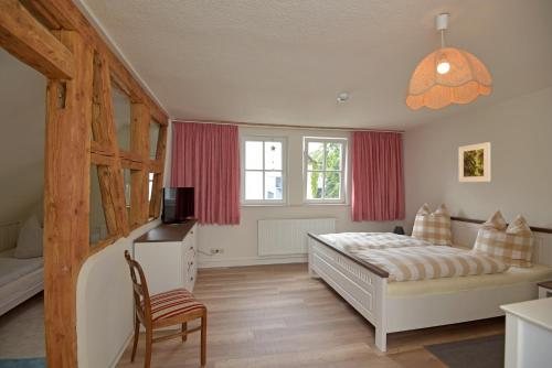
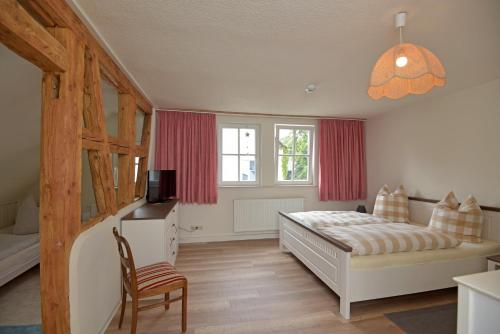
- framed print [458,141,491,183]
